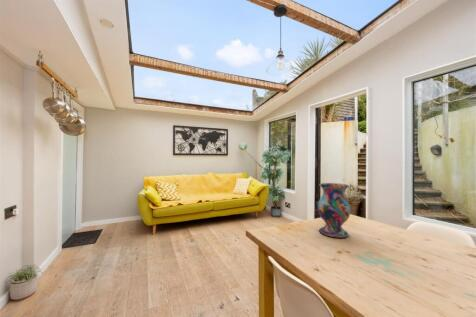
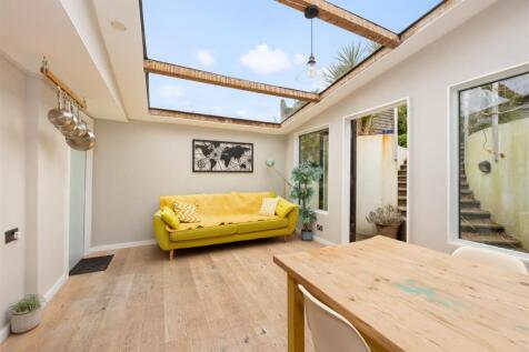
- vase [317,182,352,238]
